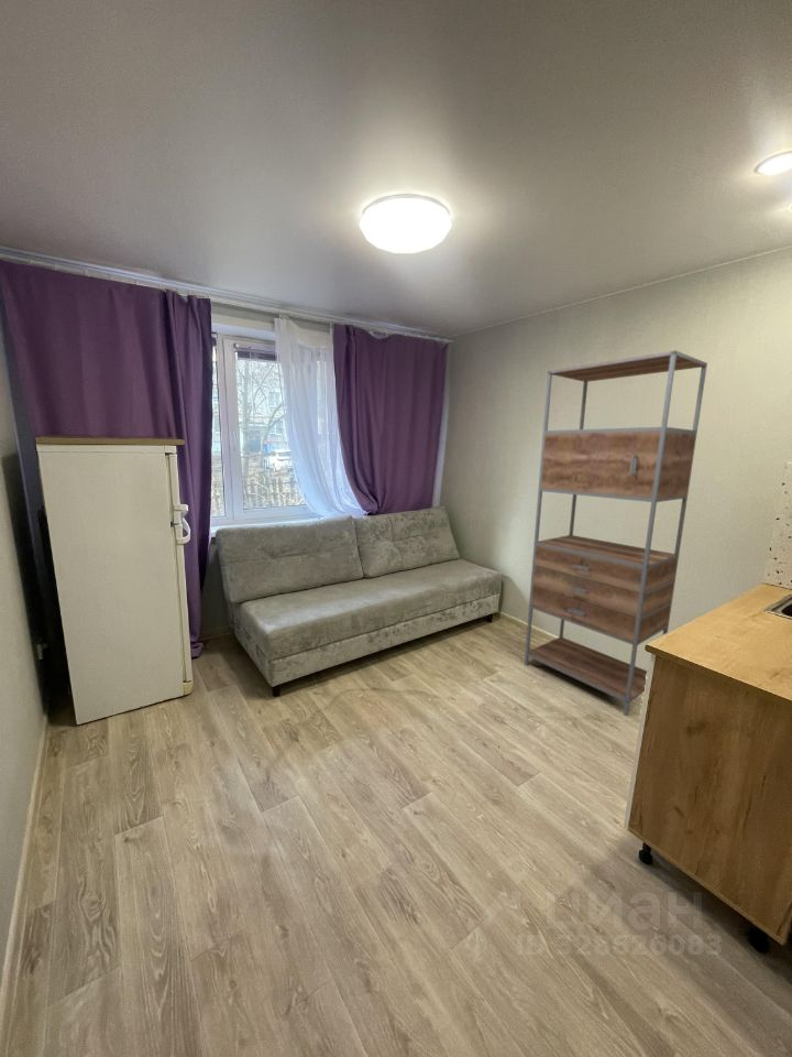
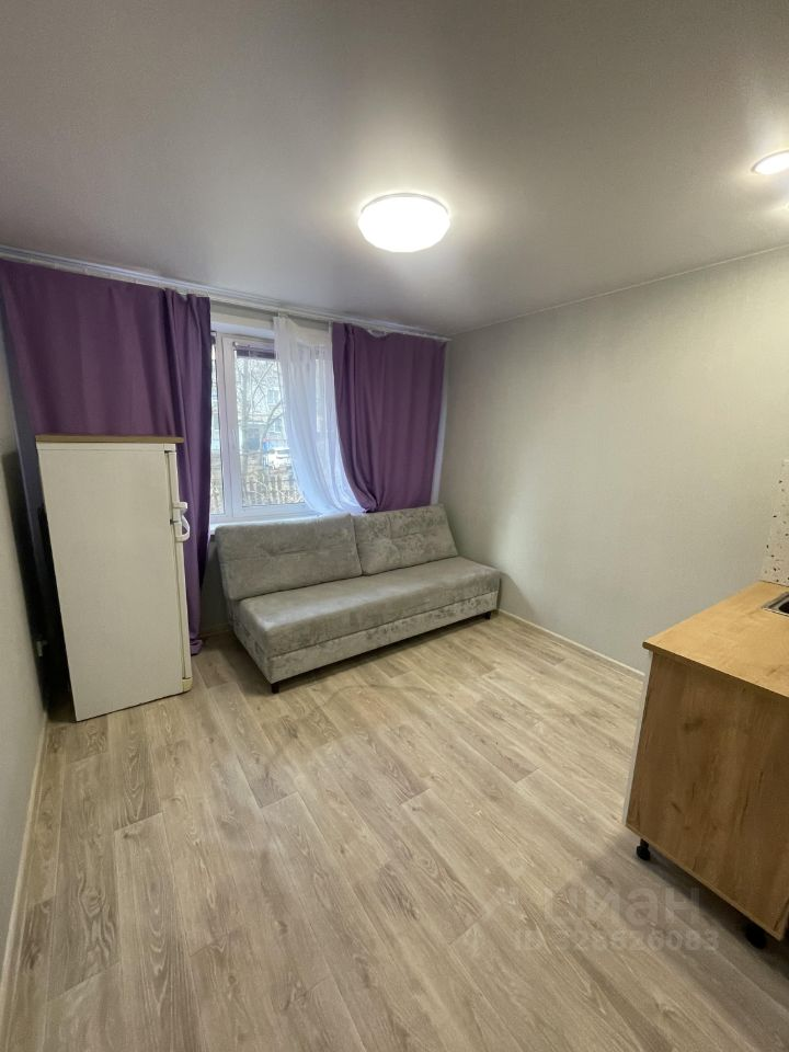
- shelving unit [524,349,708,716]
